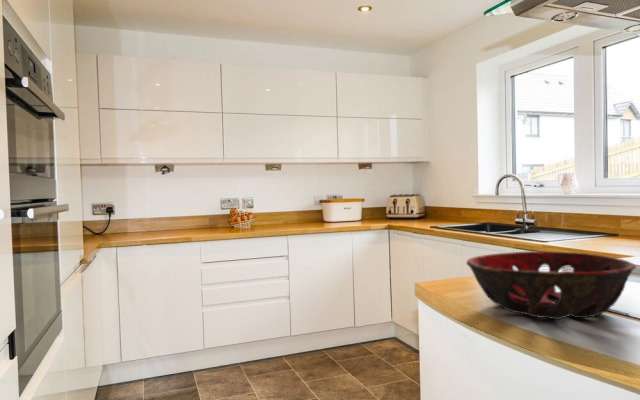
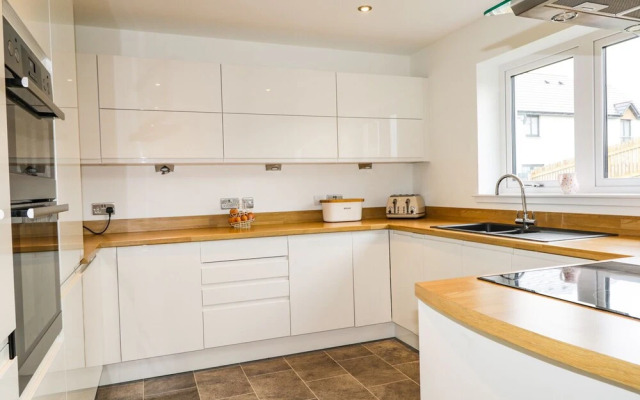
- decorative bowl [465,250,637,320]
